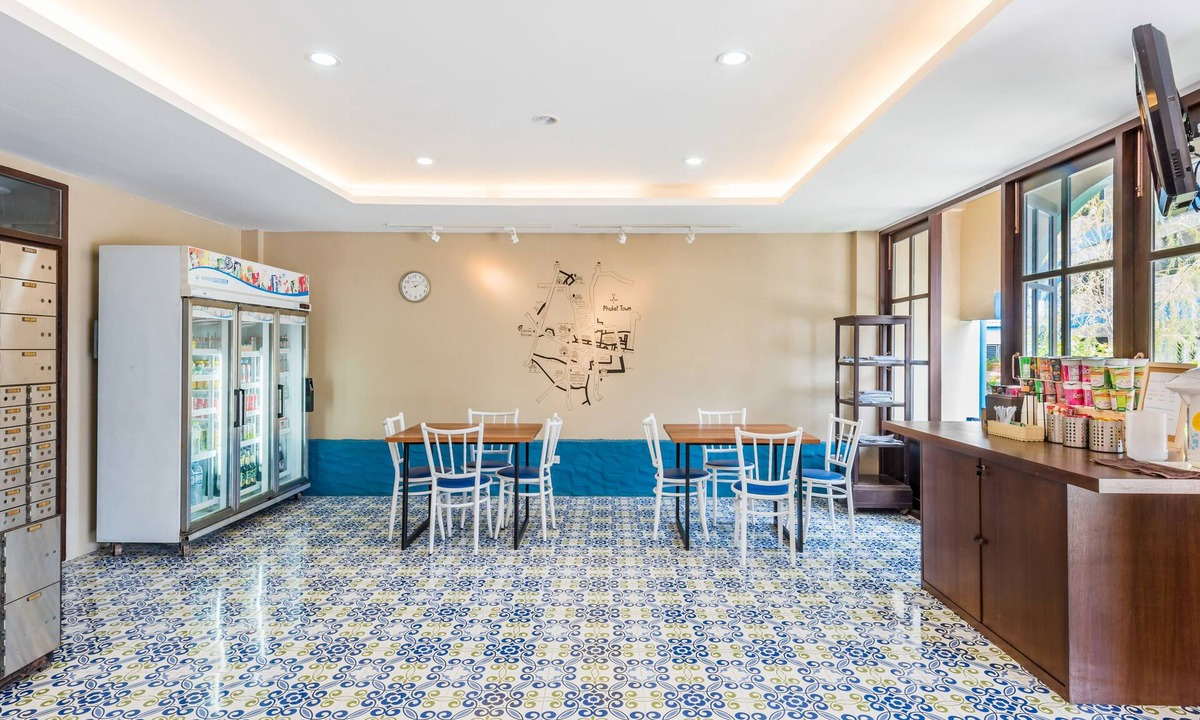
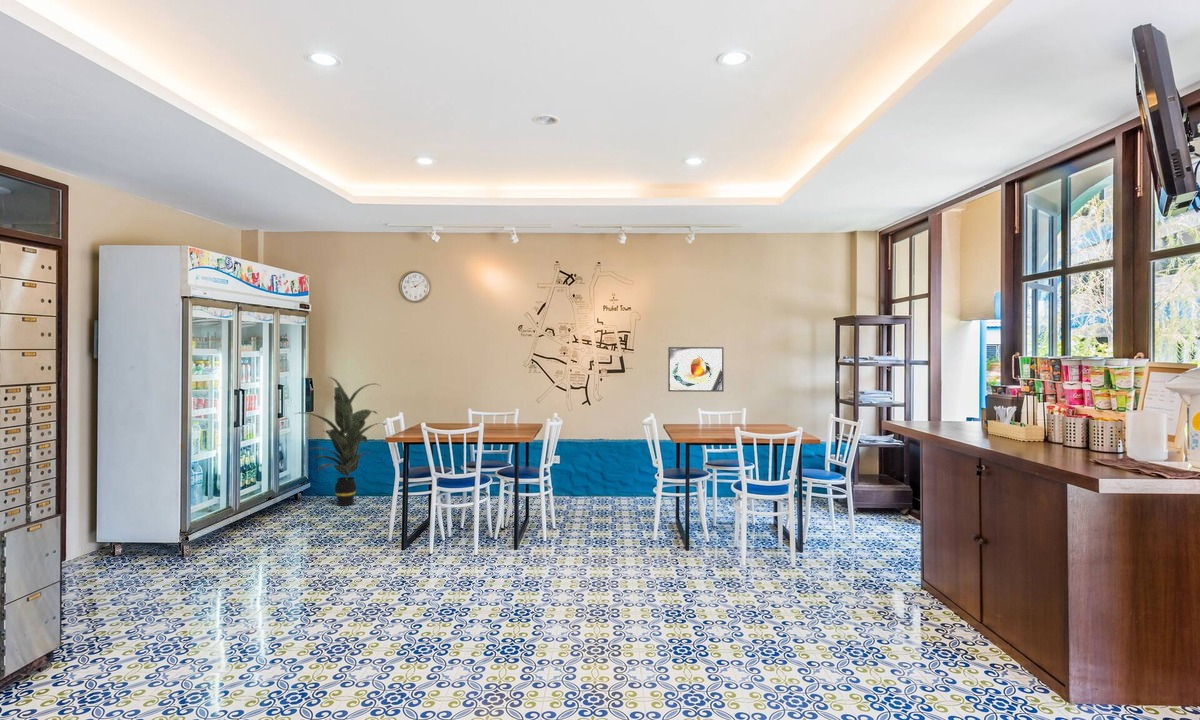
+ indoor plant [295,376,381,507]
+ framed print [667,346,725,393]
